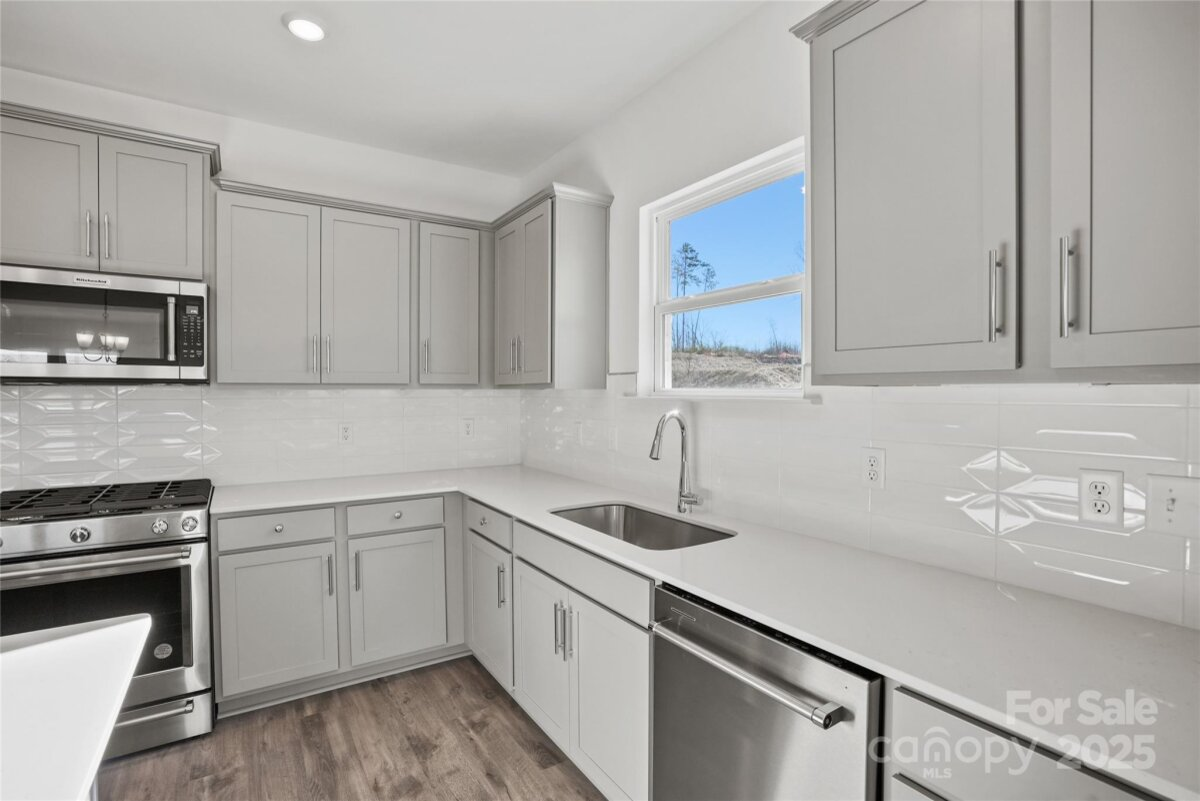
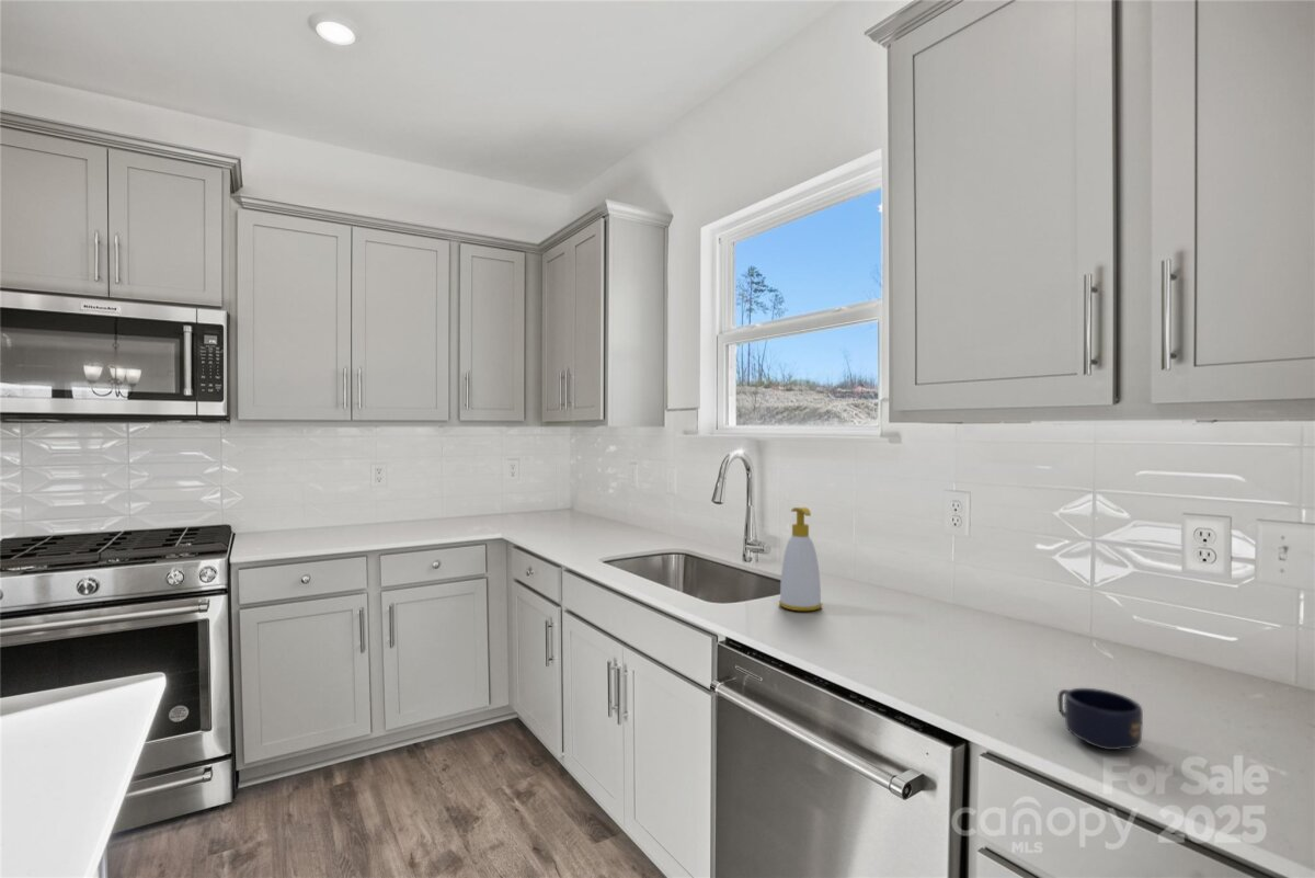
+ mug [1057,687,1144,751]
+ soap bottle [778,506,823,612]
